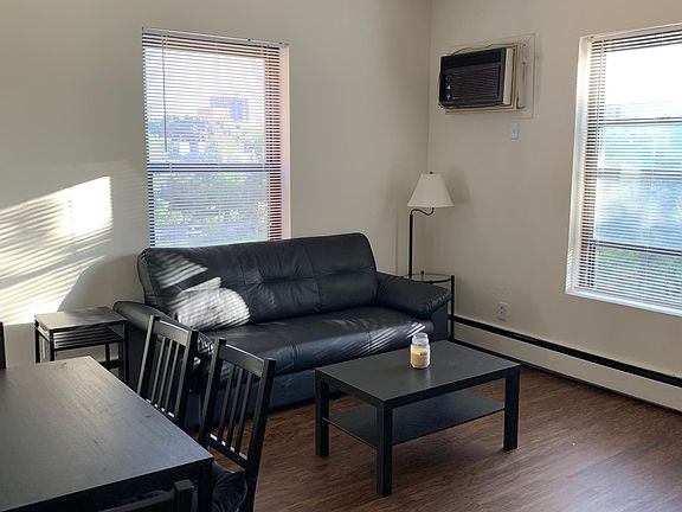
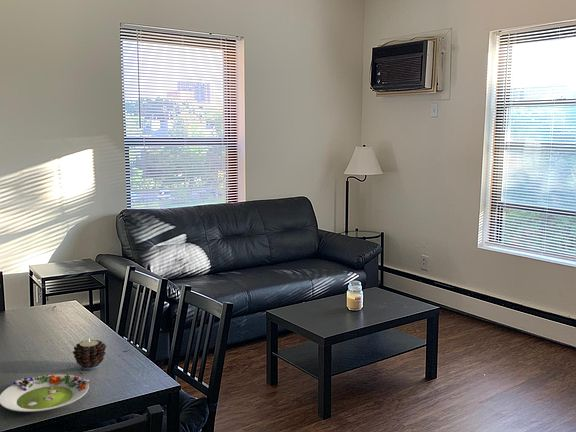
+ candle [72,337,107,371]
+ salad plate [0,372,91,413]
